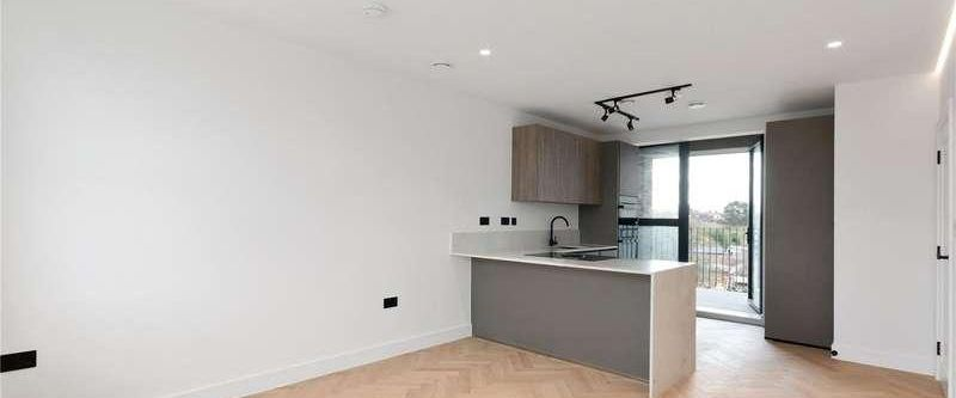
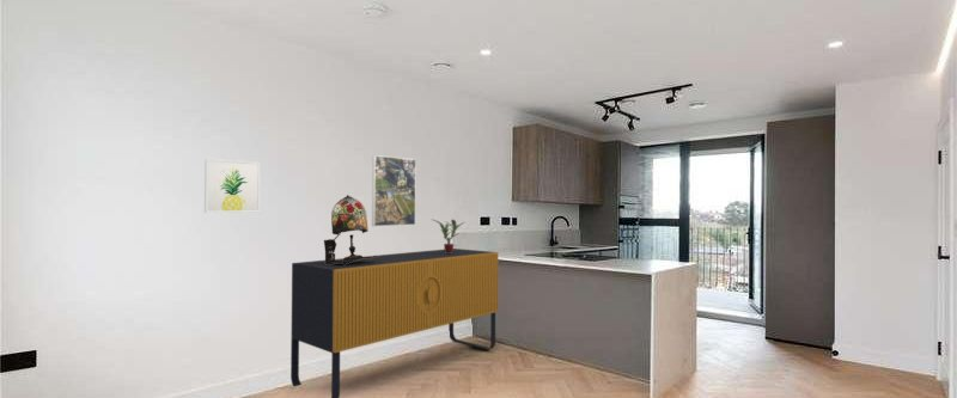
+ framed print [371,154,417,227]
+ sideboard [289,247,499,398]
+ potted plant [432,219,465,253]
+ wall art [203,158,262,214]
+ table lamp [323,194,378,264]
